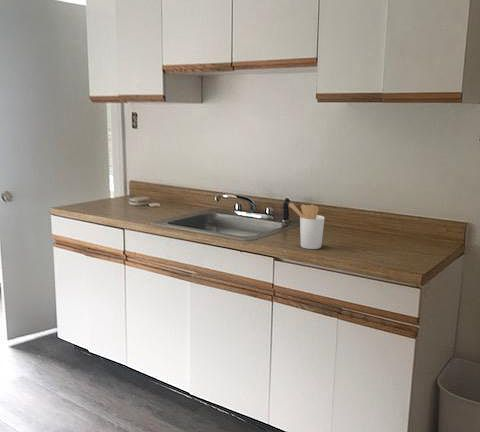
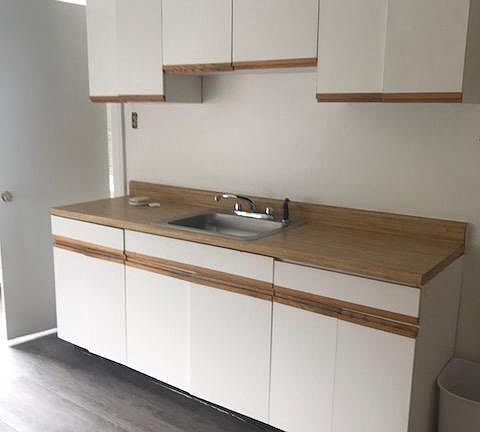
- utensil holder [288,202,325,250]
